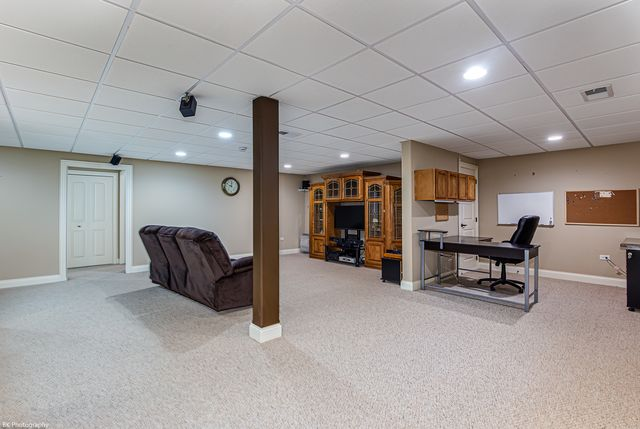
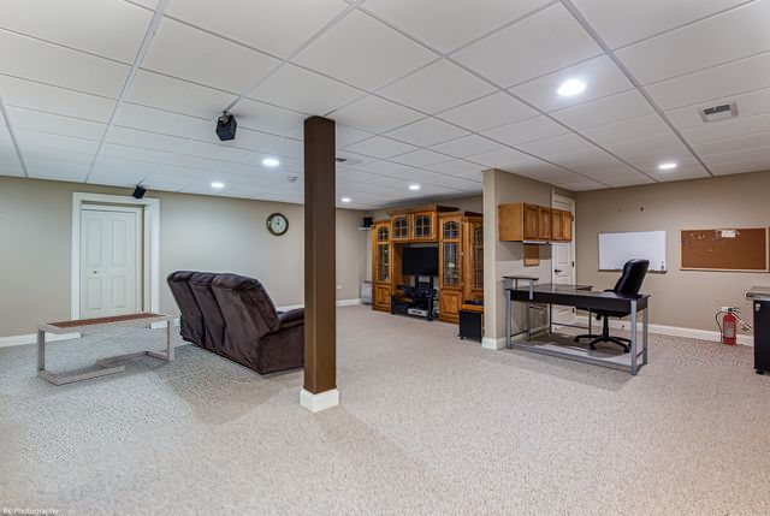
+ coffee table [35,310,176,386]
+ fire extinguisher [715,307,741,345]
